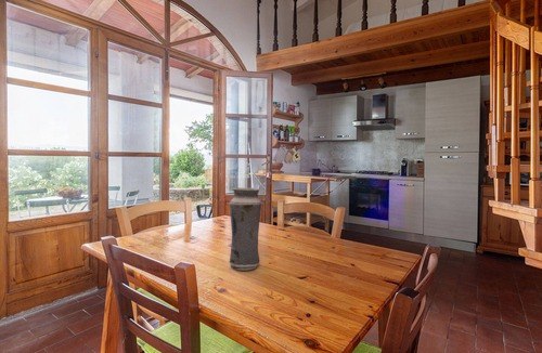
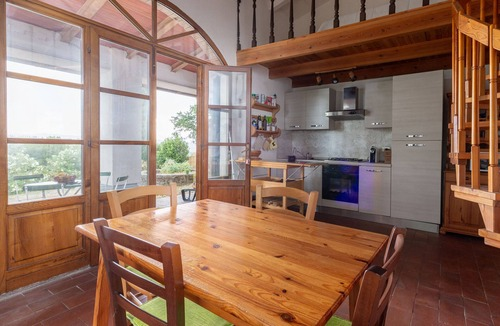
- vase [229,186,262,272]
